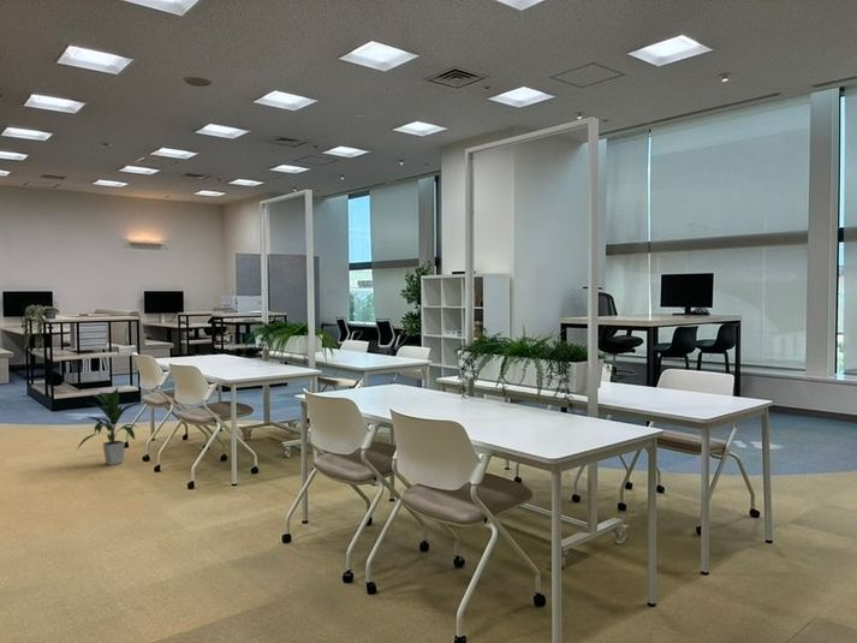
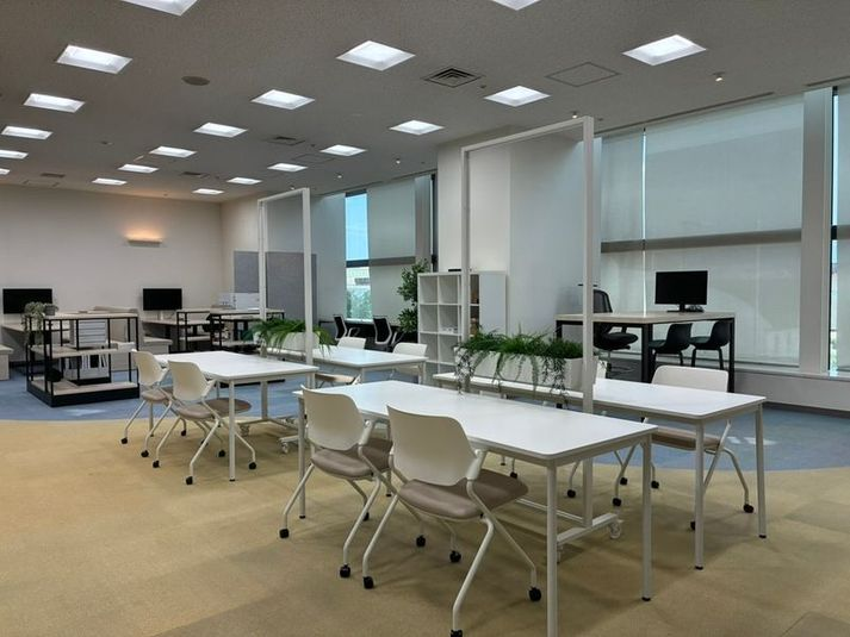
- indoor plant [76,387,144,466]
